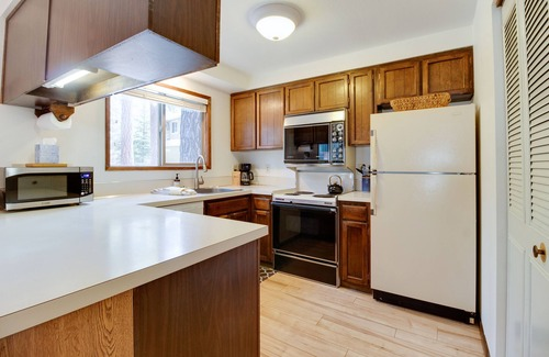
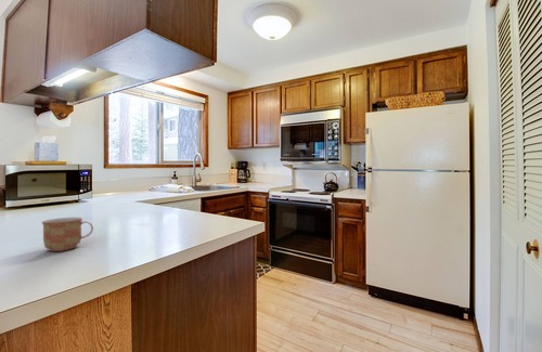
+ mug [41,217,94,252]
